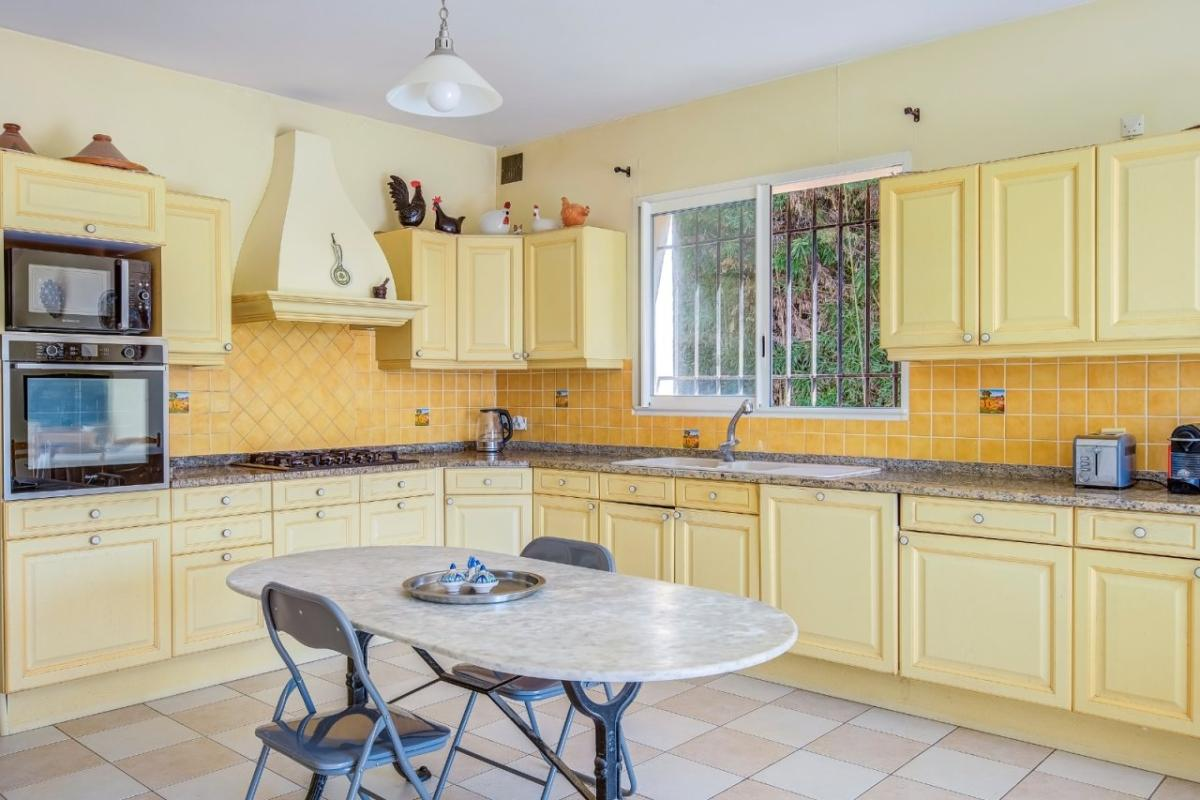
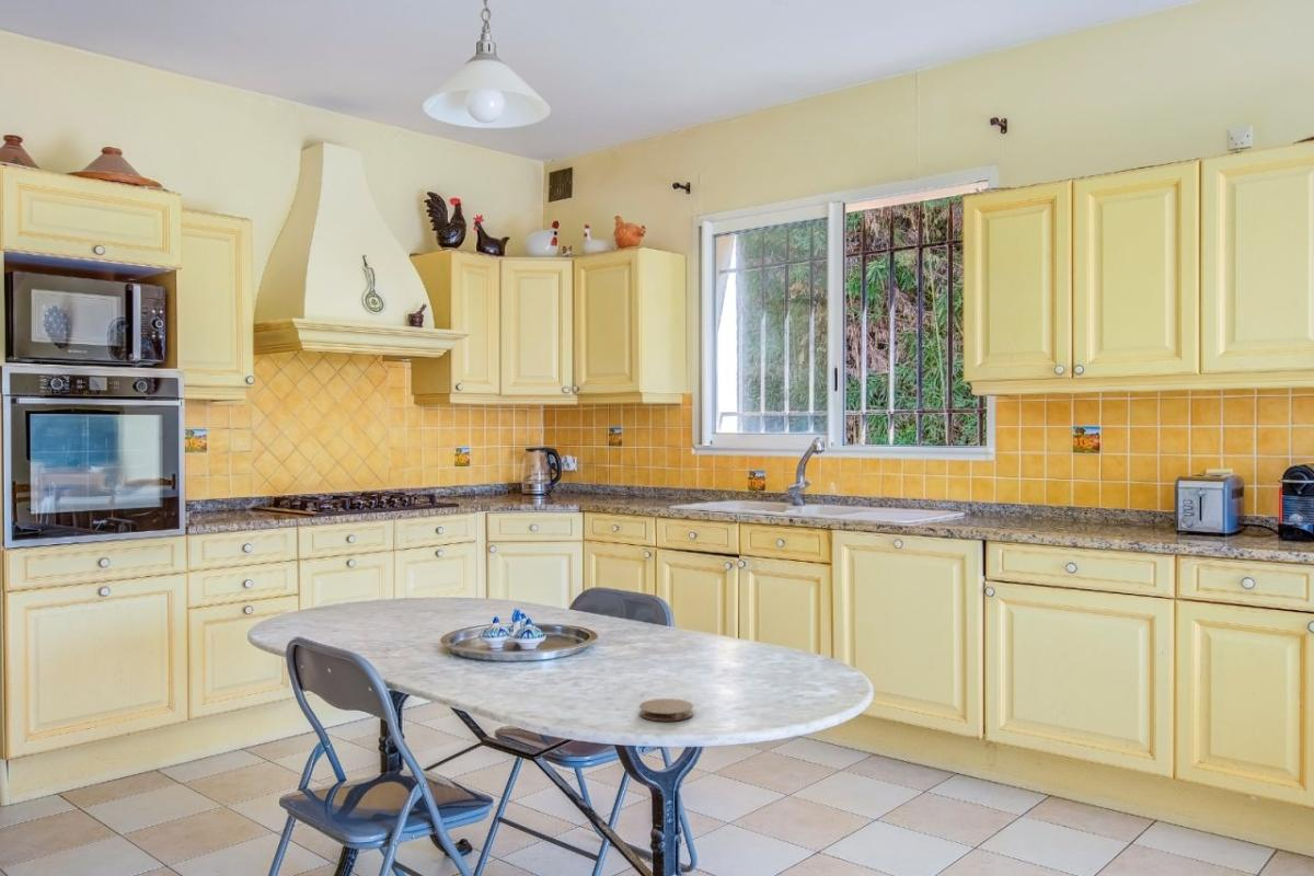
+ coaster [638,698,694,722]
